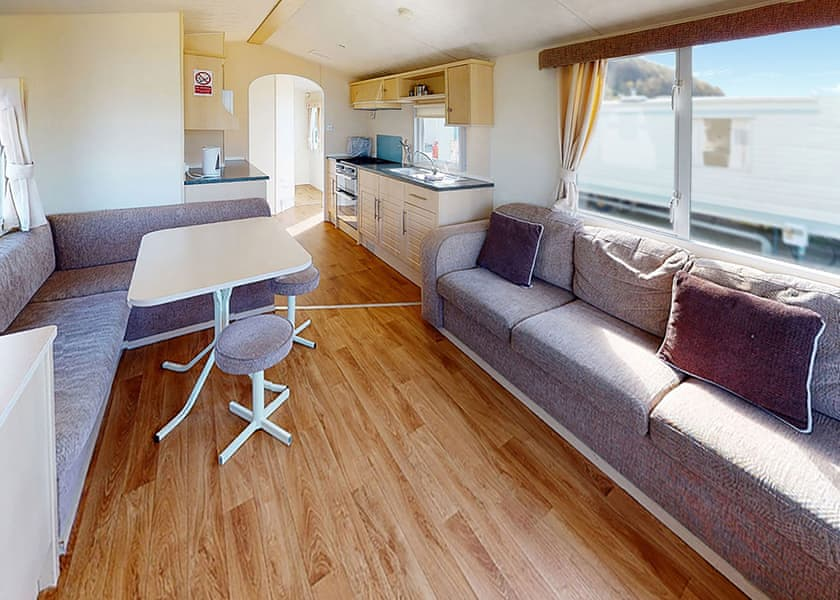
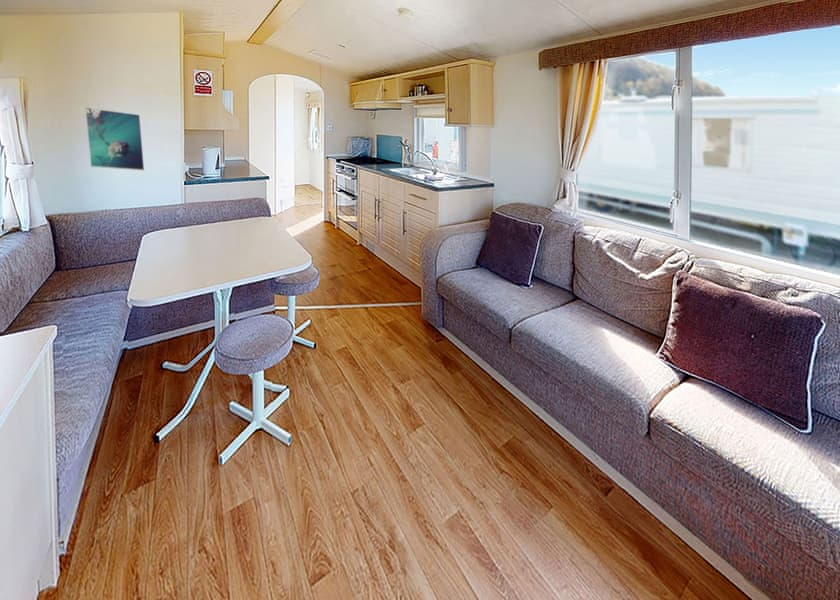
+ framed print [84,107,145,172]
